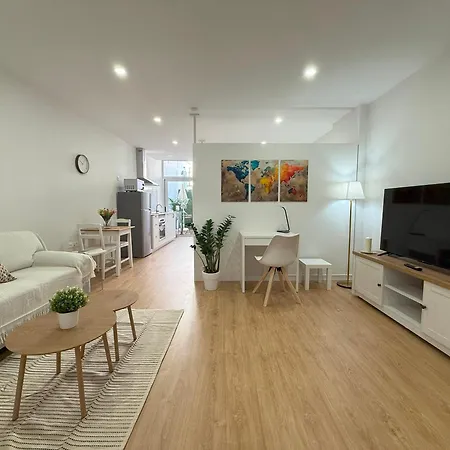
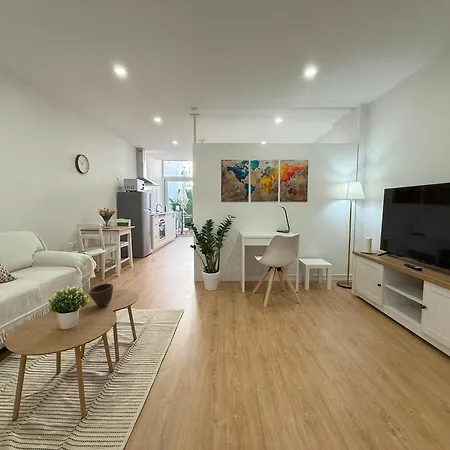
+ bowl [87,282,114,307]
